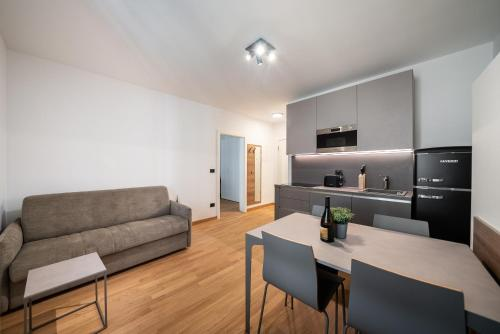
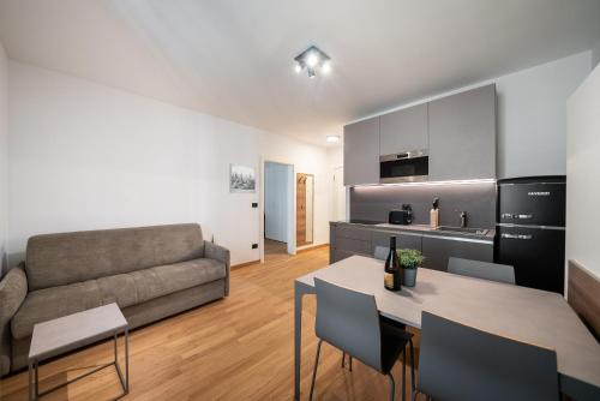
+ wall art [229,162,257,194]
